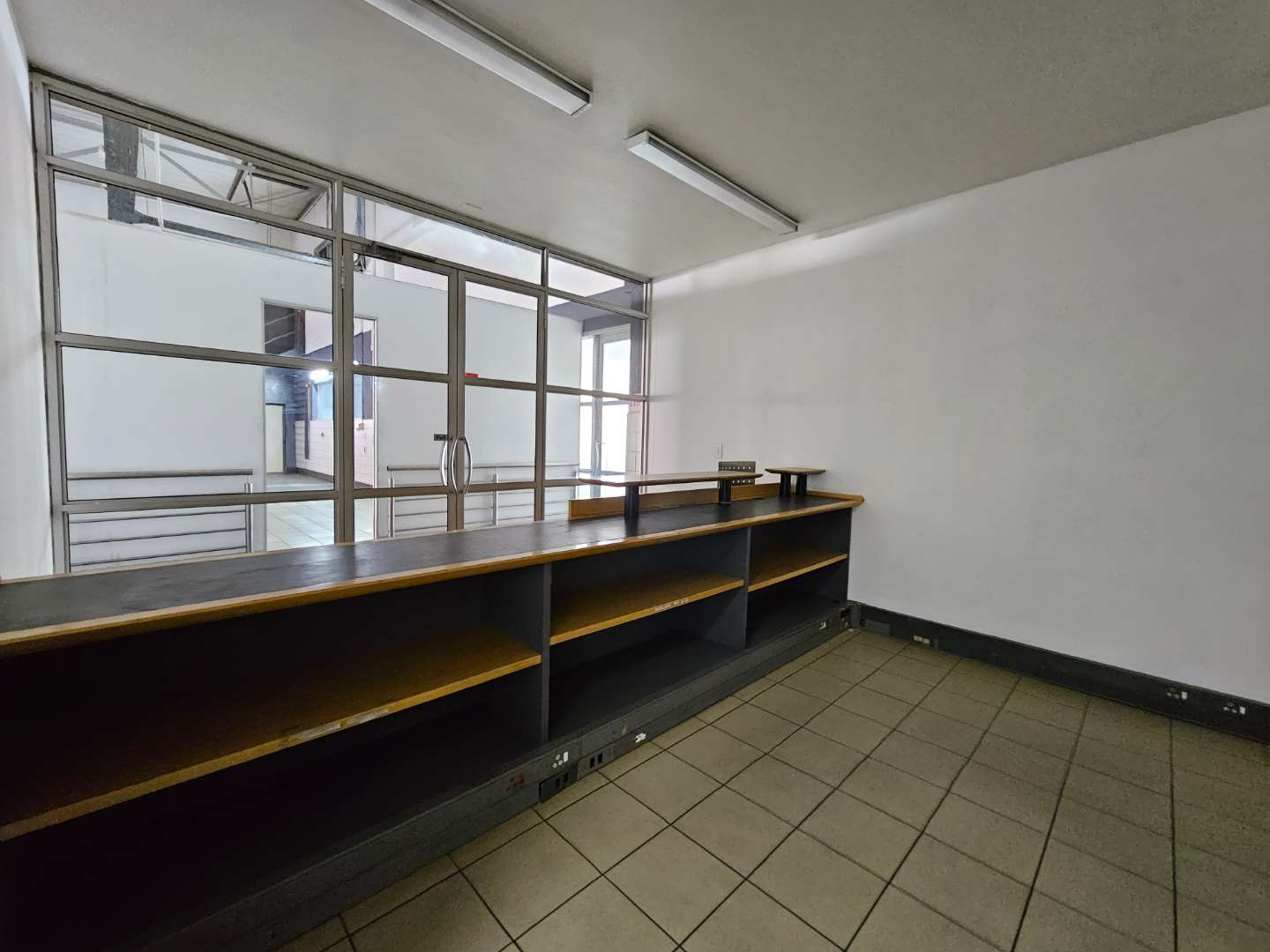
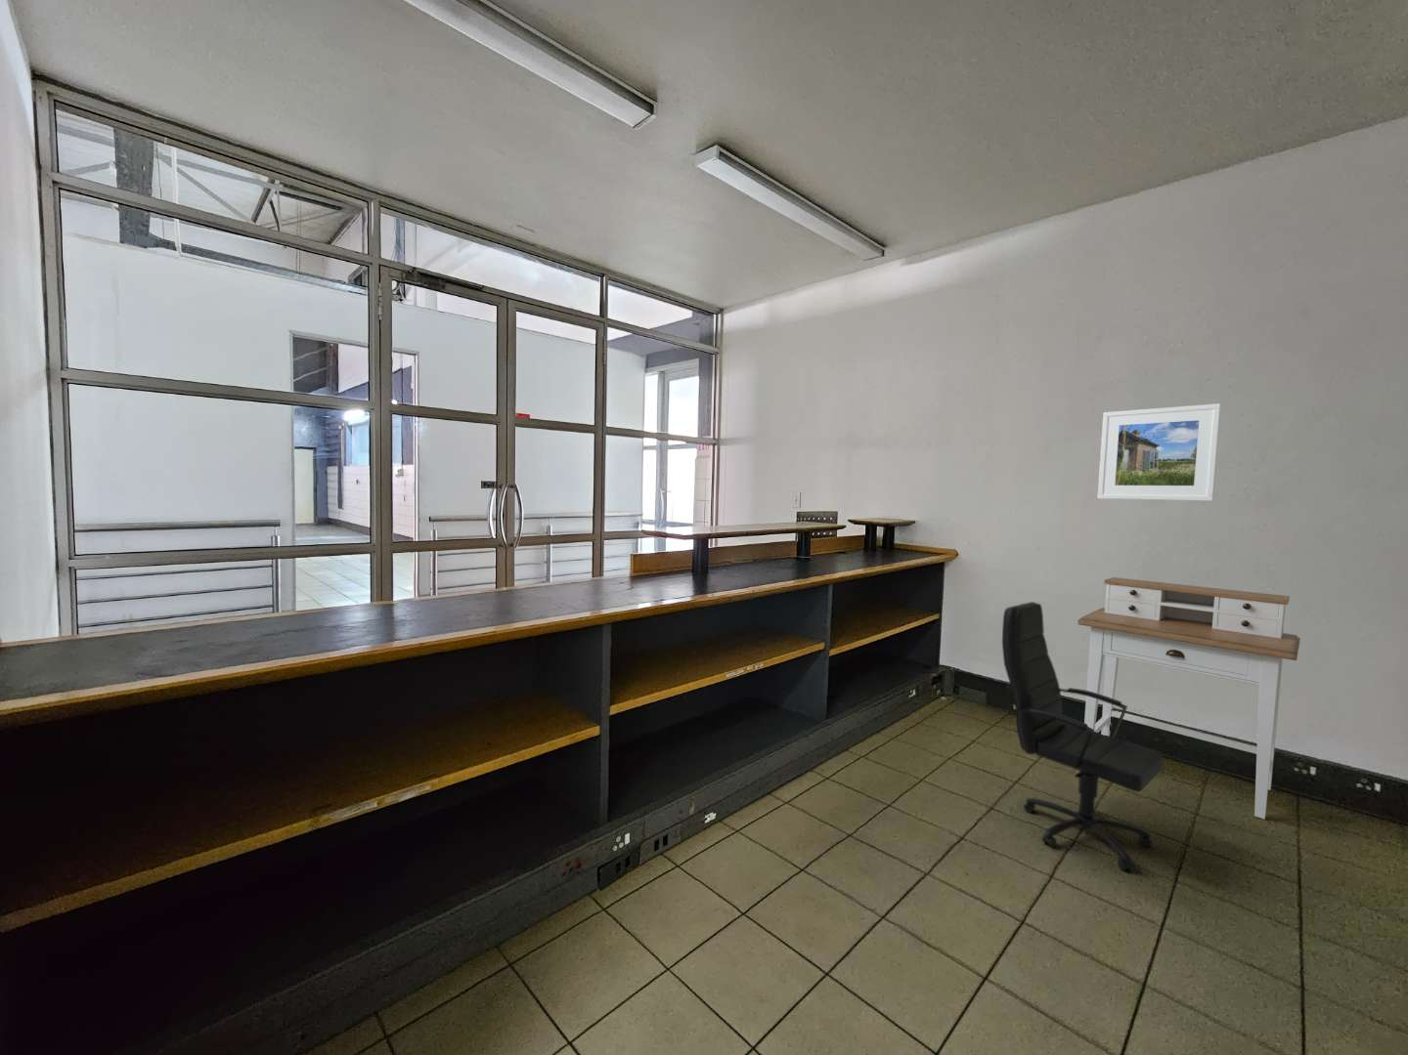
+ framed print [1098,402,1222,502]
+ office chair [1001,601,1164,871]
+ desk [1077,576,1302,820]
